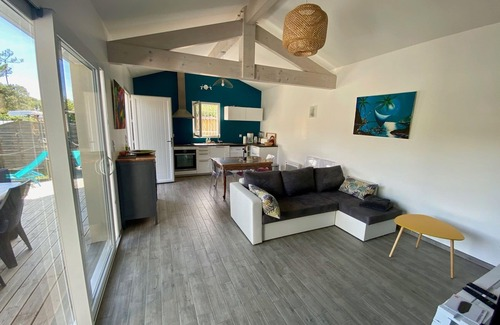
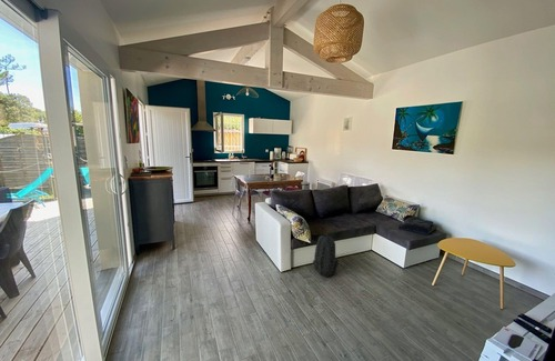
+ backpack [312,232,340,278]
